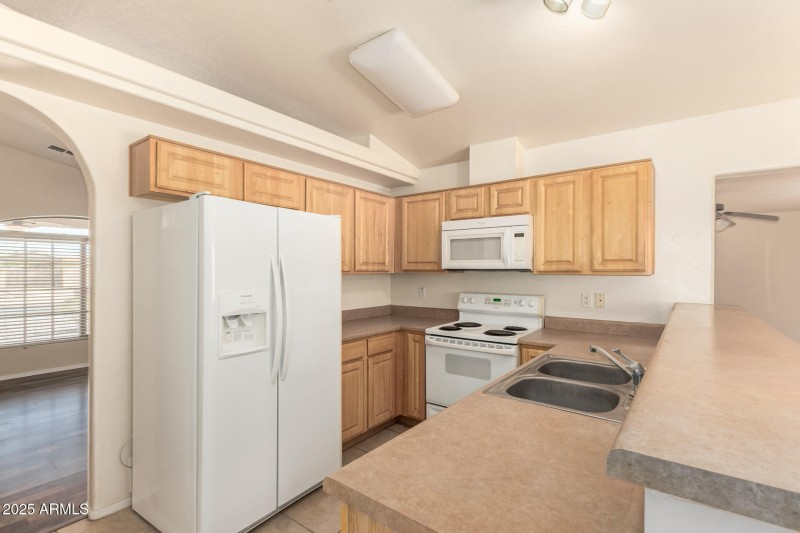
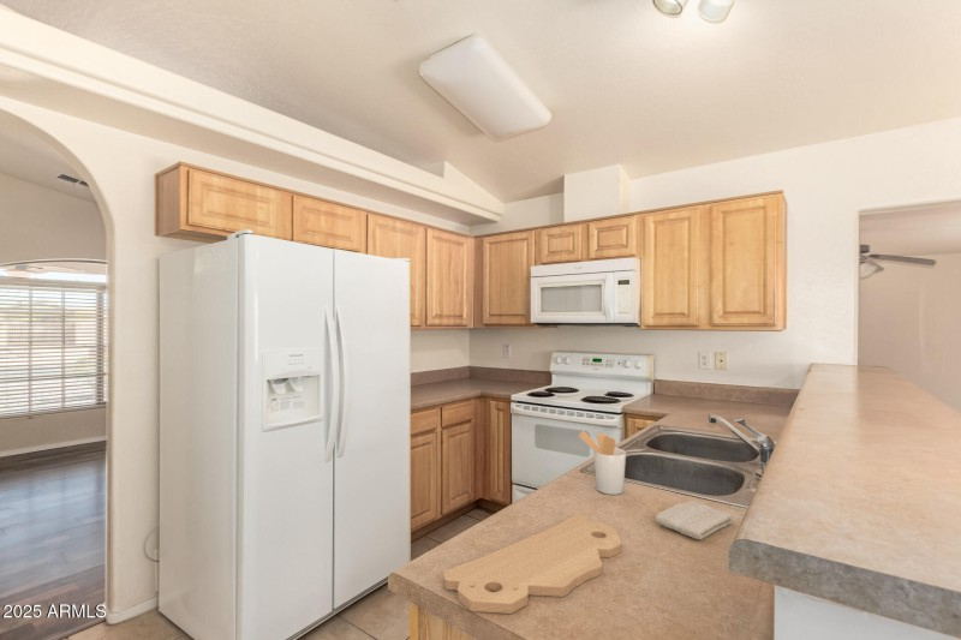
+ utensil holder [577,430,627,496]
+ cutting board [442,514,622,615]
+ washcloth [655,500,734,542]
